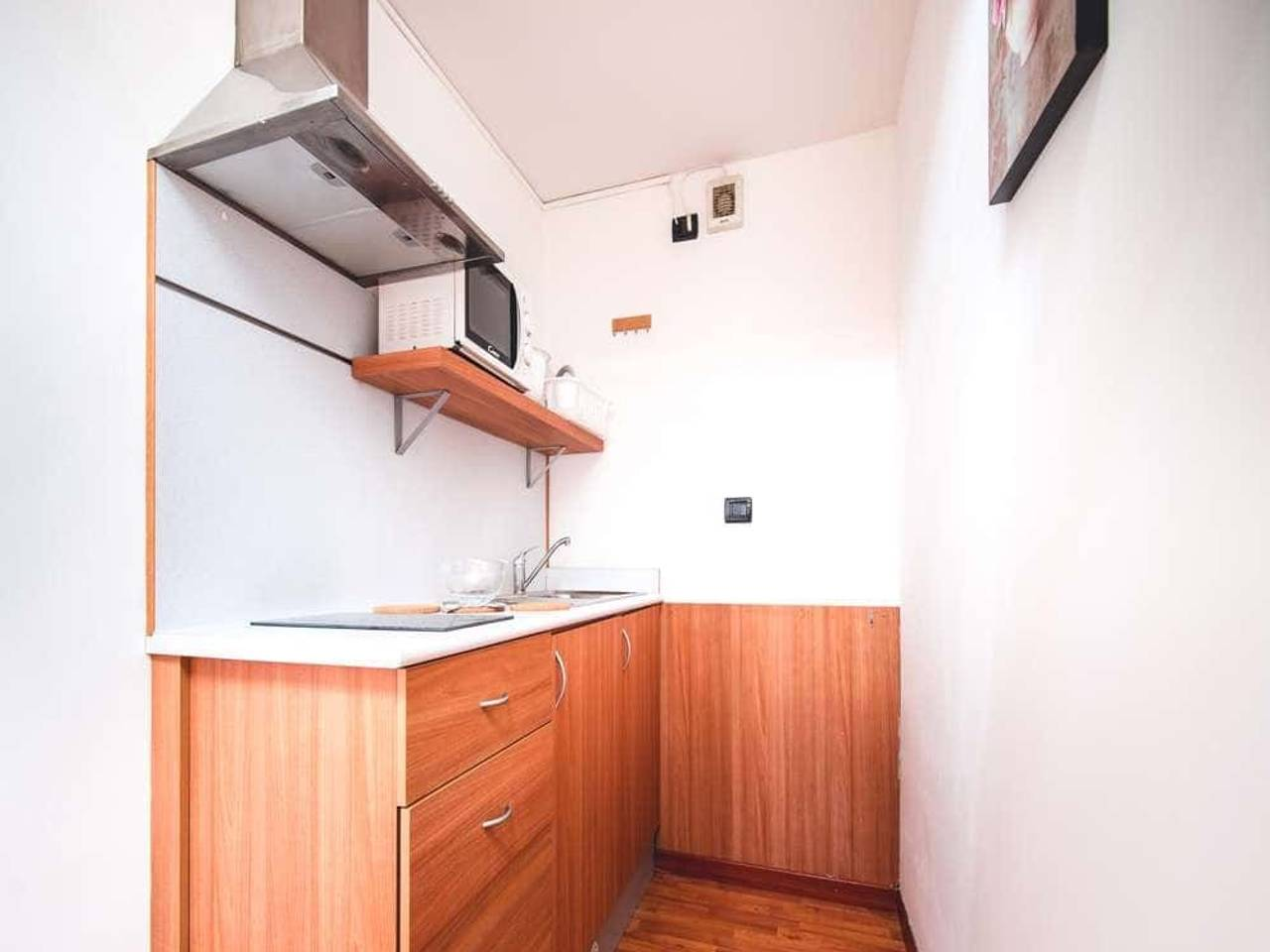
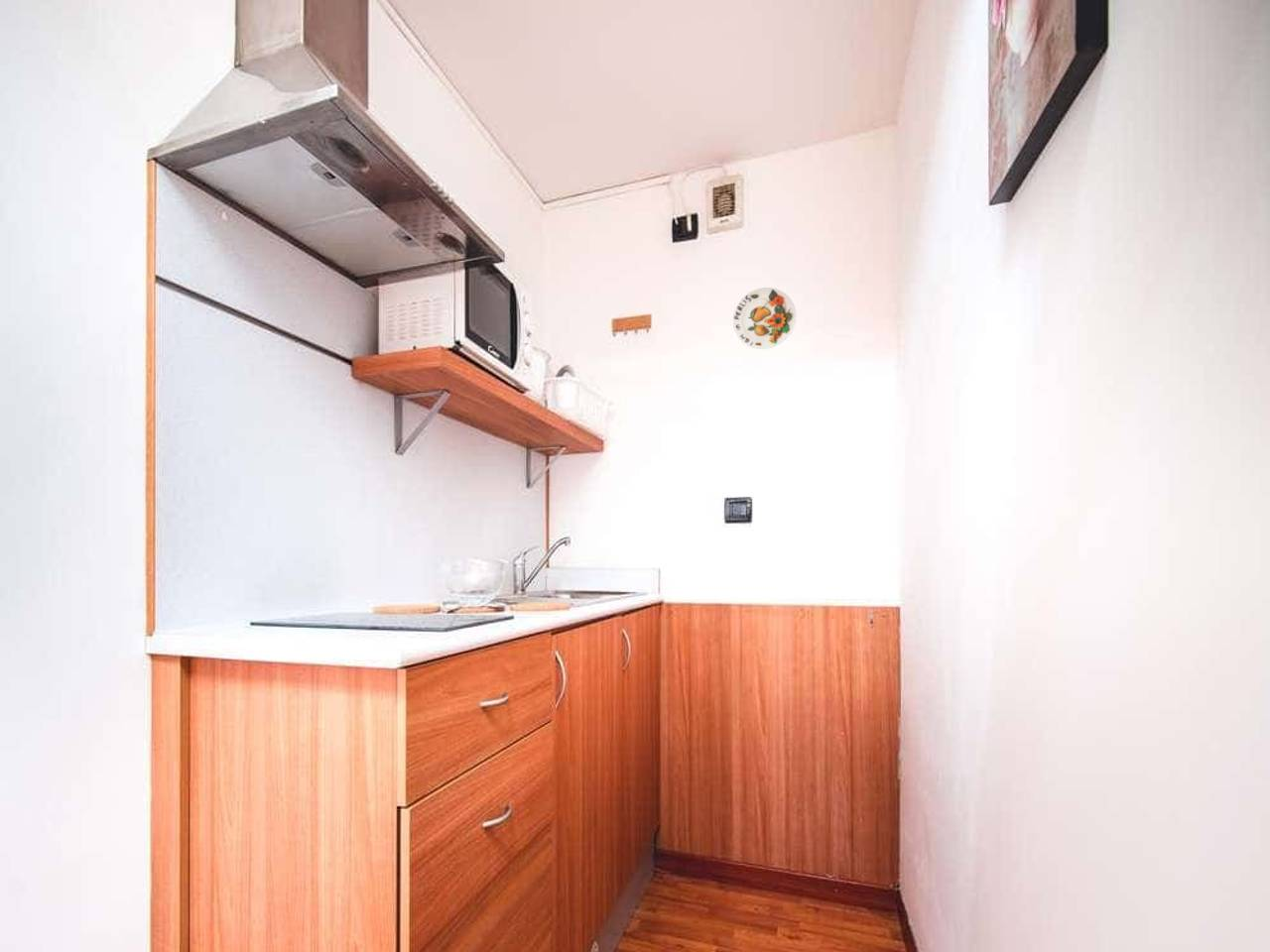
+ decorative plate [732,287,797,350]
